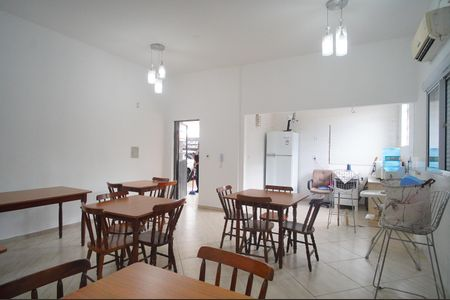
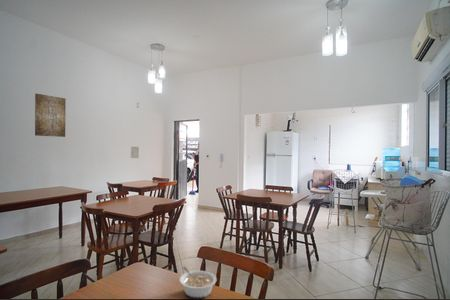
+ wall art [34,93,67,138]
+ legume [179,266,218,299]
